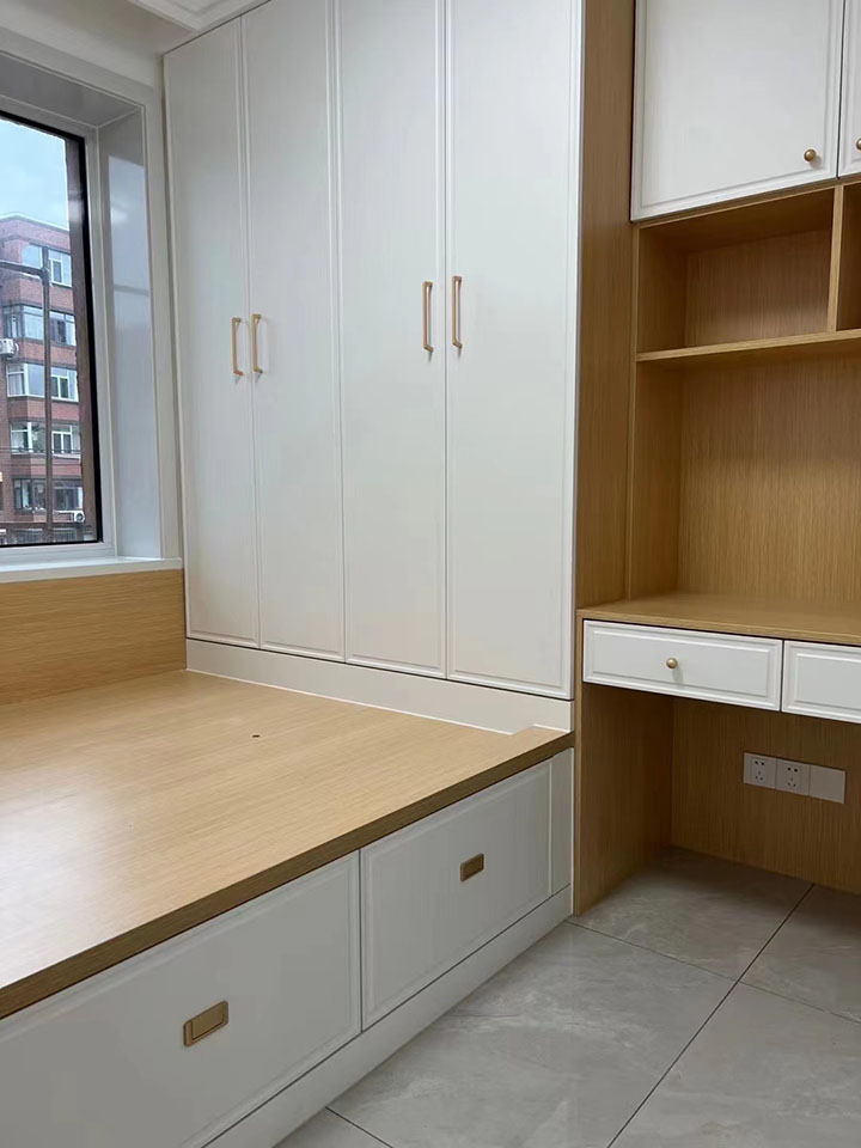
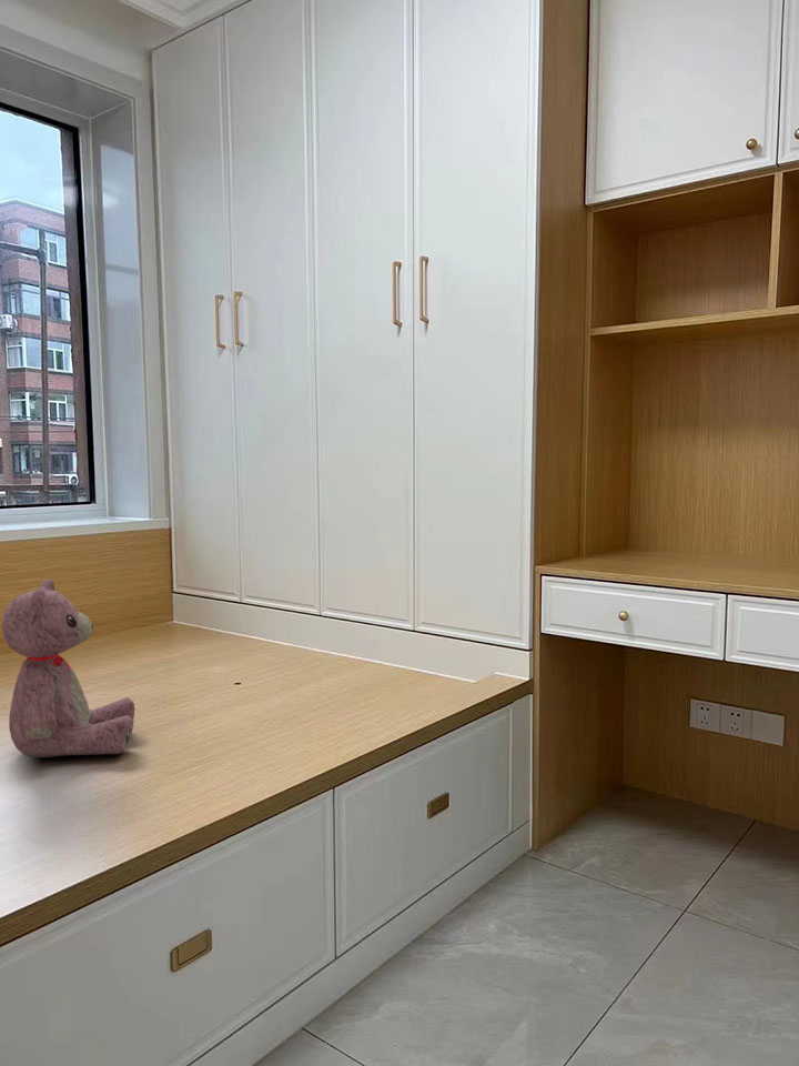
+ teddy bear [1,577,135,758]
